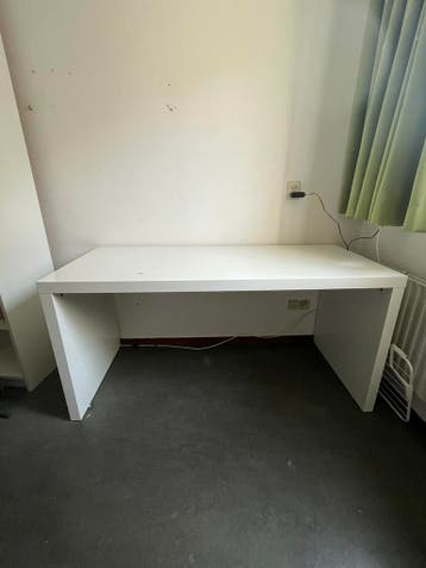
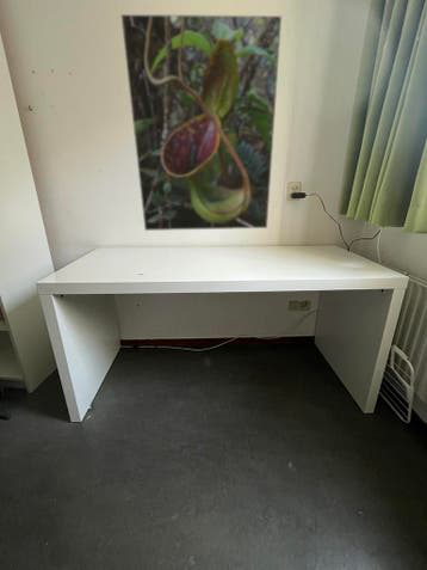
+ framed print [119,13,283,232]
